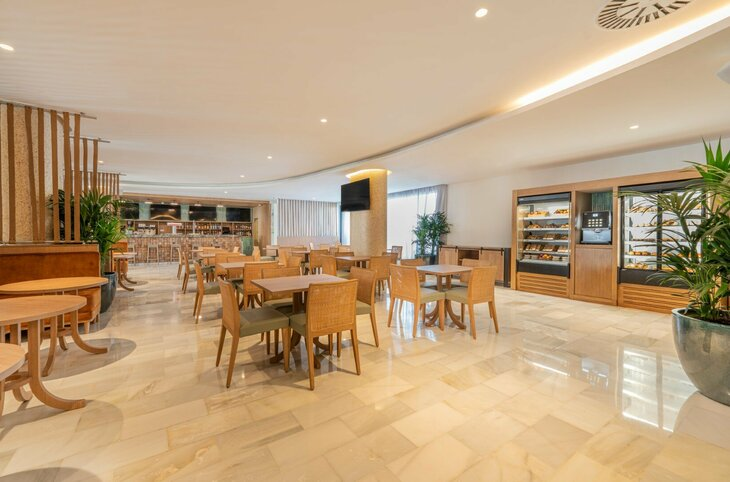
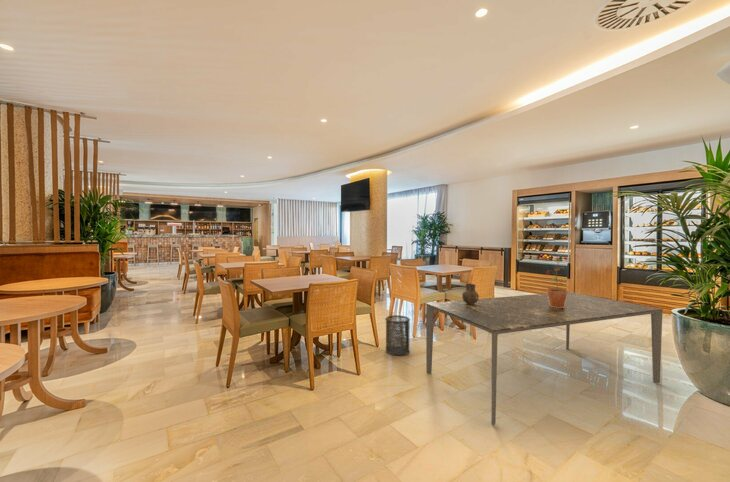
+ trash can [384,314,411,356]
+ potted plant [545,254,569,308]
+ dining table [425,291,664,427]
+ ceramic pitcher [461,282,480,304]
